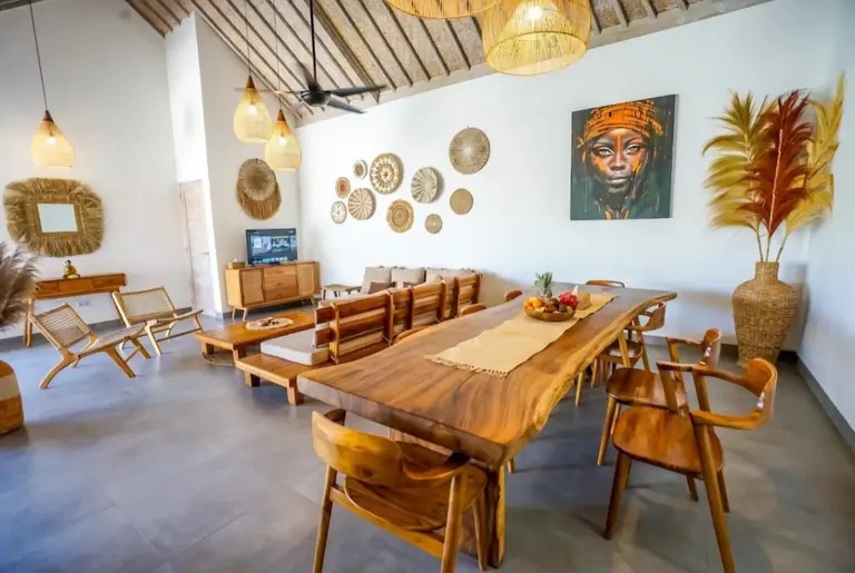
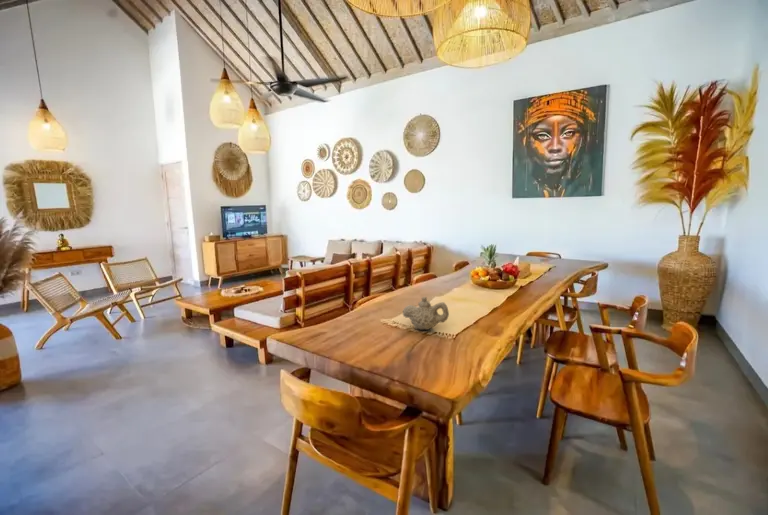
+ teapot [402,296,450,331]
